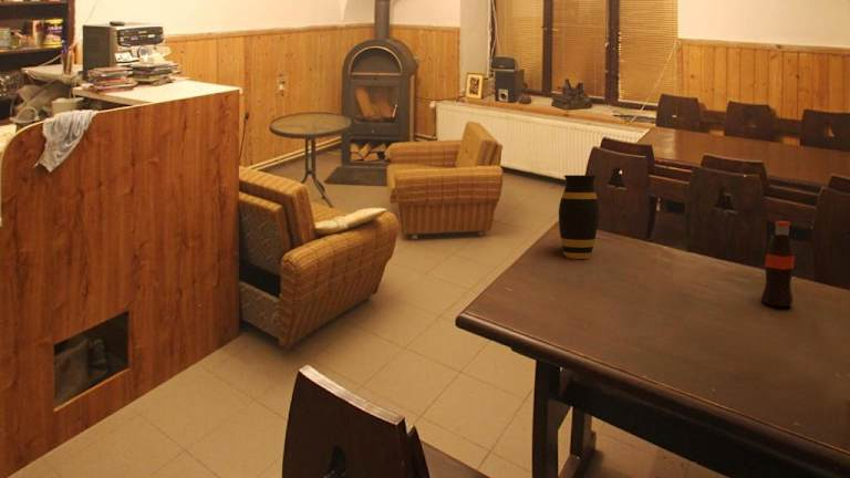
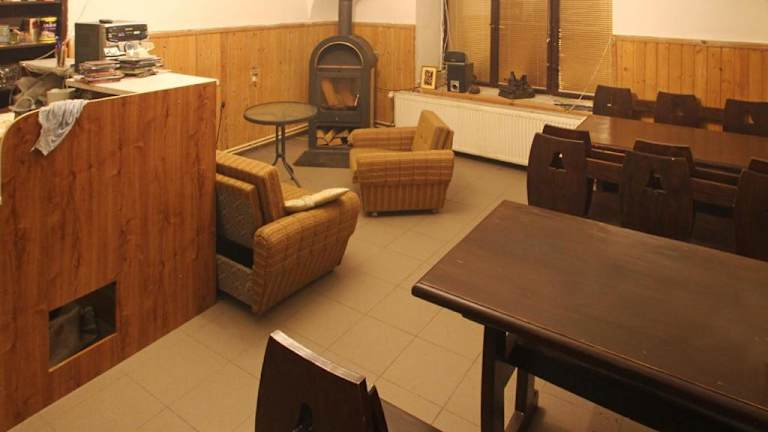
- bottle [760,220,796,308]
- vase [558,174,600,260]
